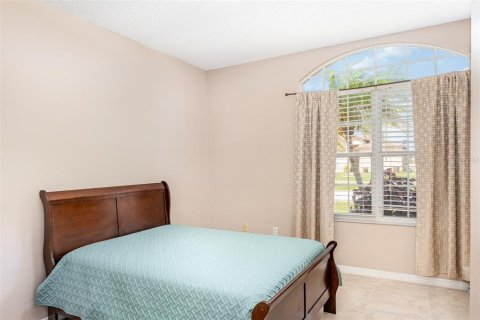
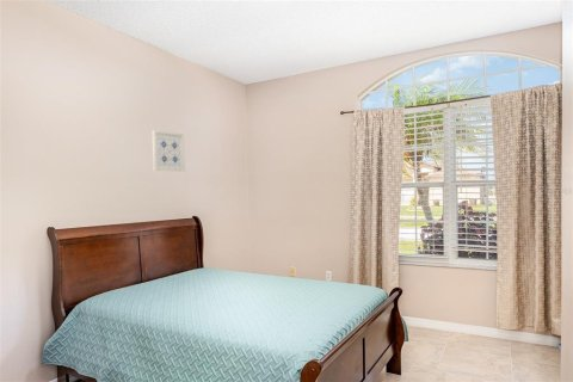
+ wall art [150,129,186,172]
